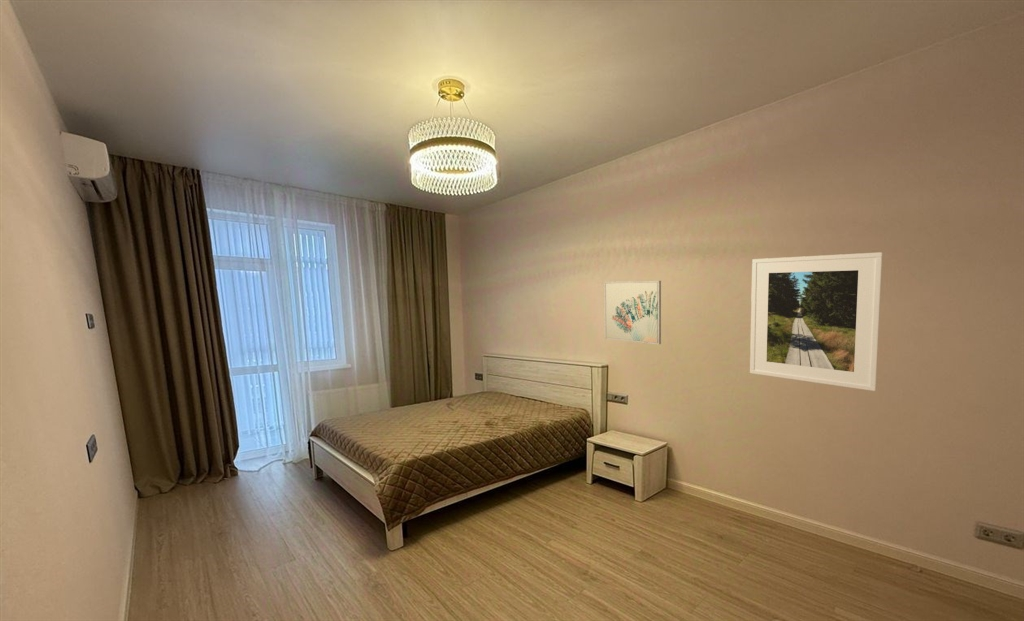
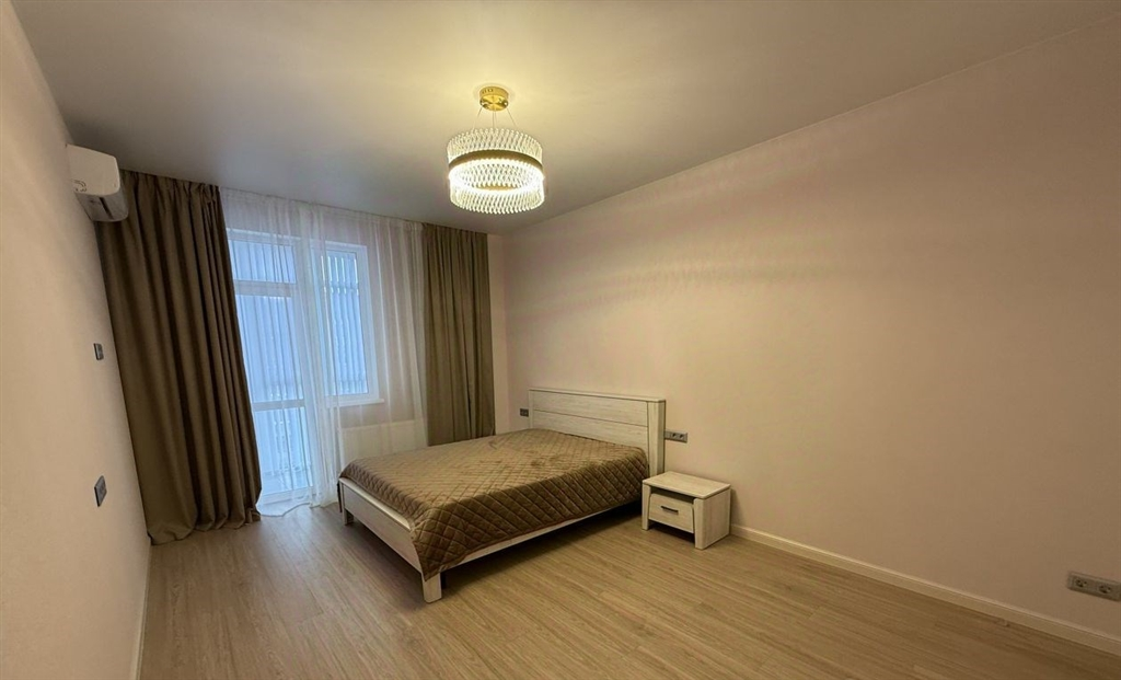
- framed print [749,251,884,392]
- wall art [603,280,662,345]
